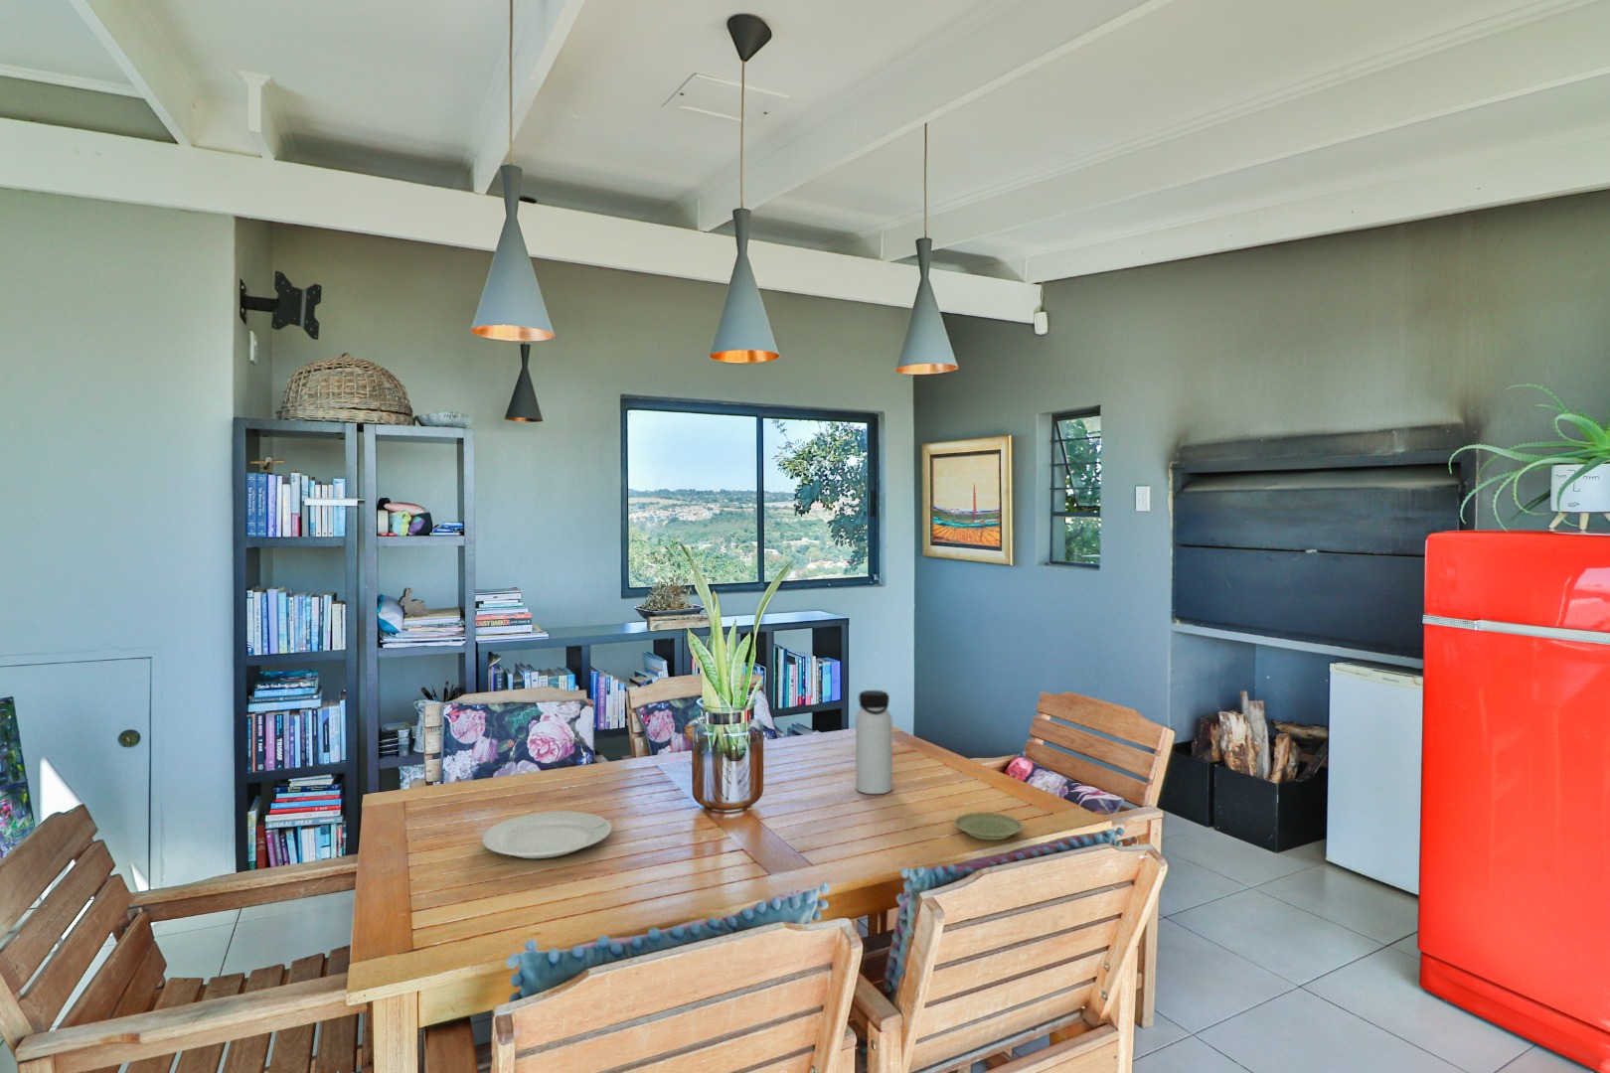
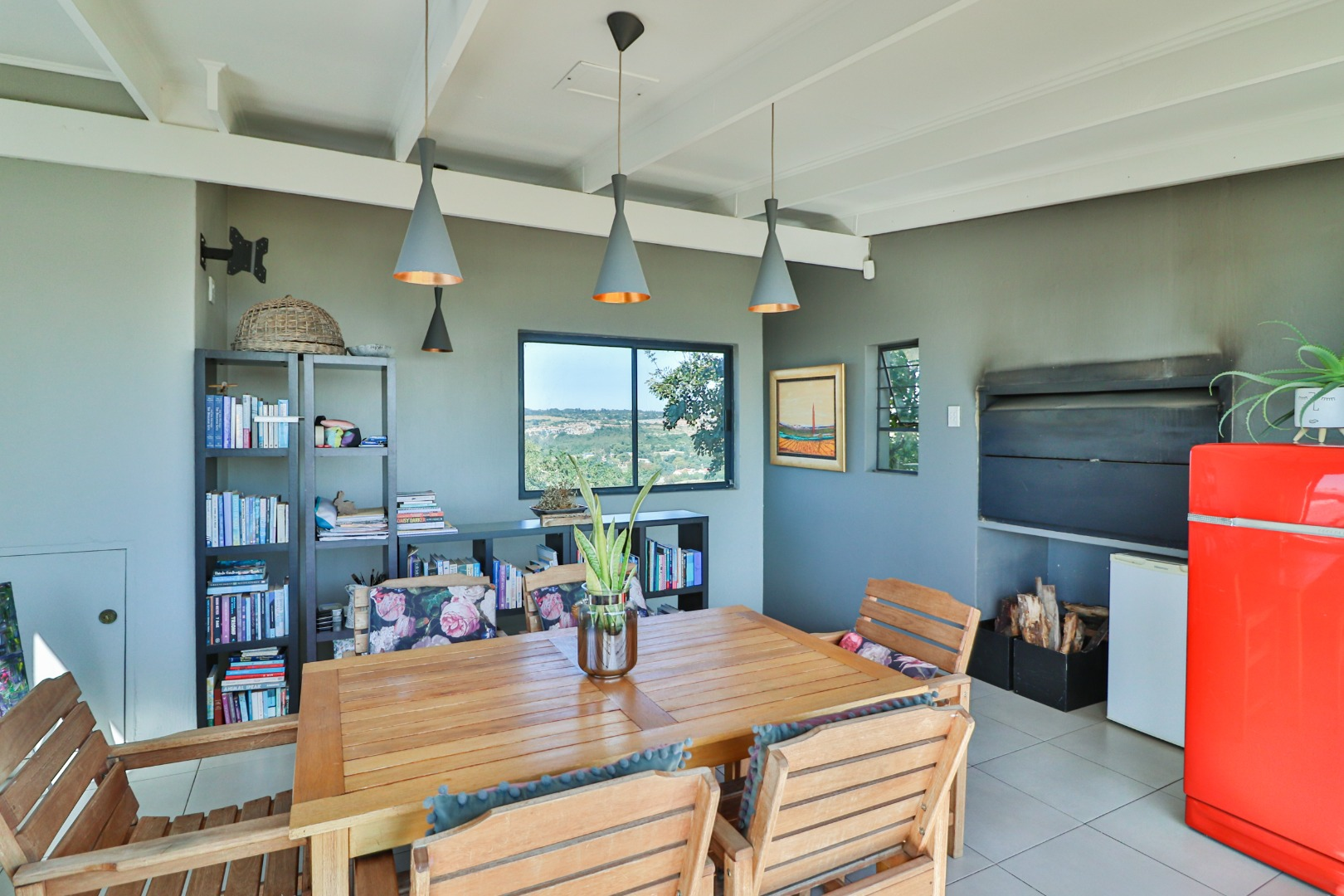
- plate [954,812,1024,841]
- water bottle [854,690,894,795]
- chinaware [482,811,612,860]
